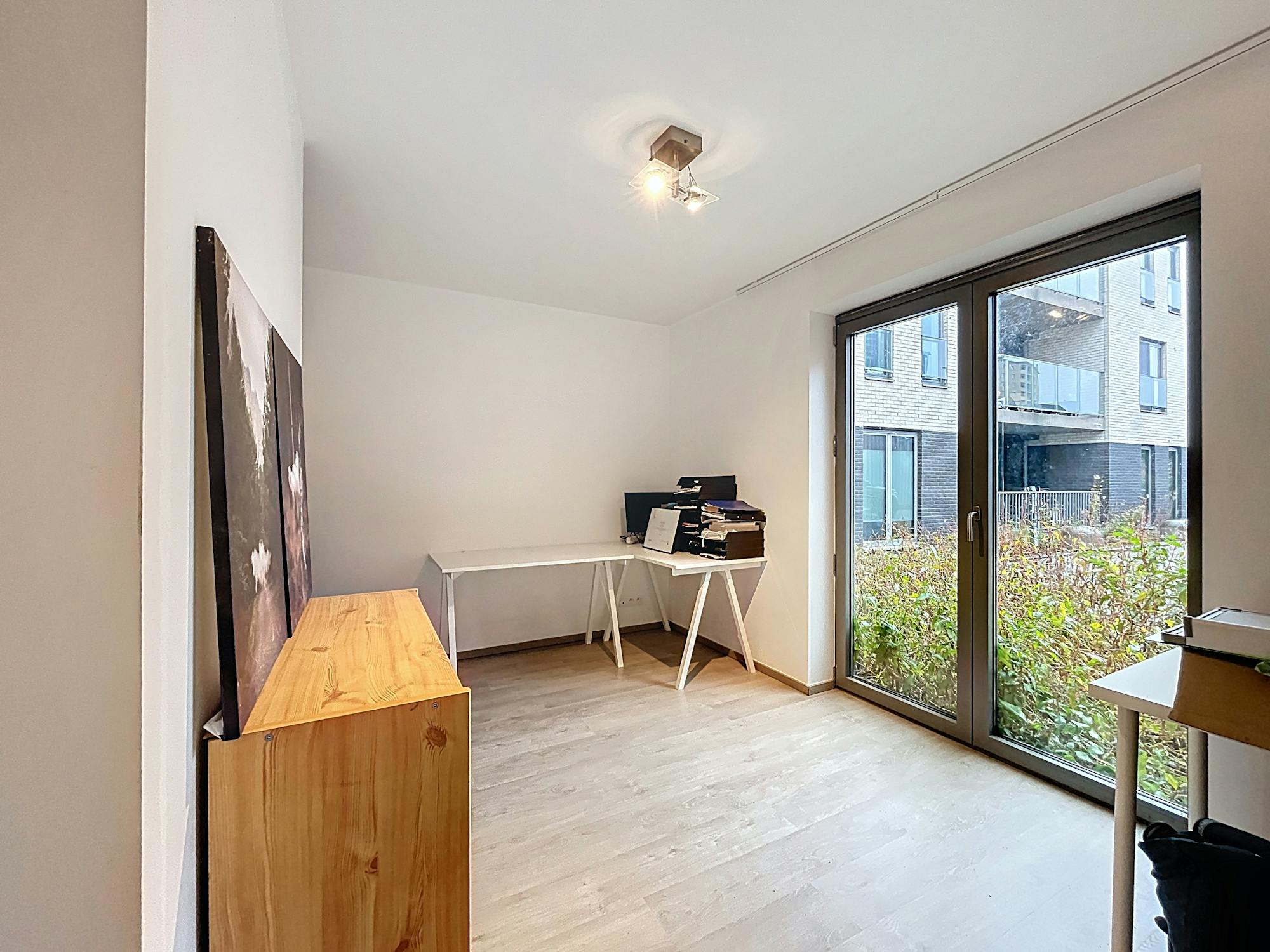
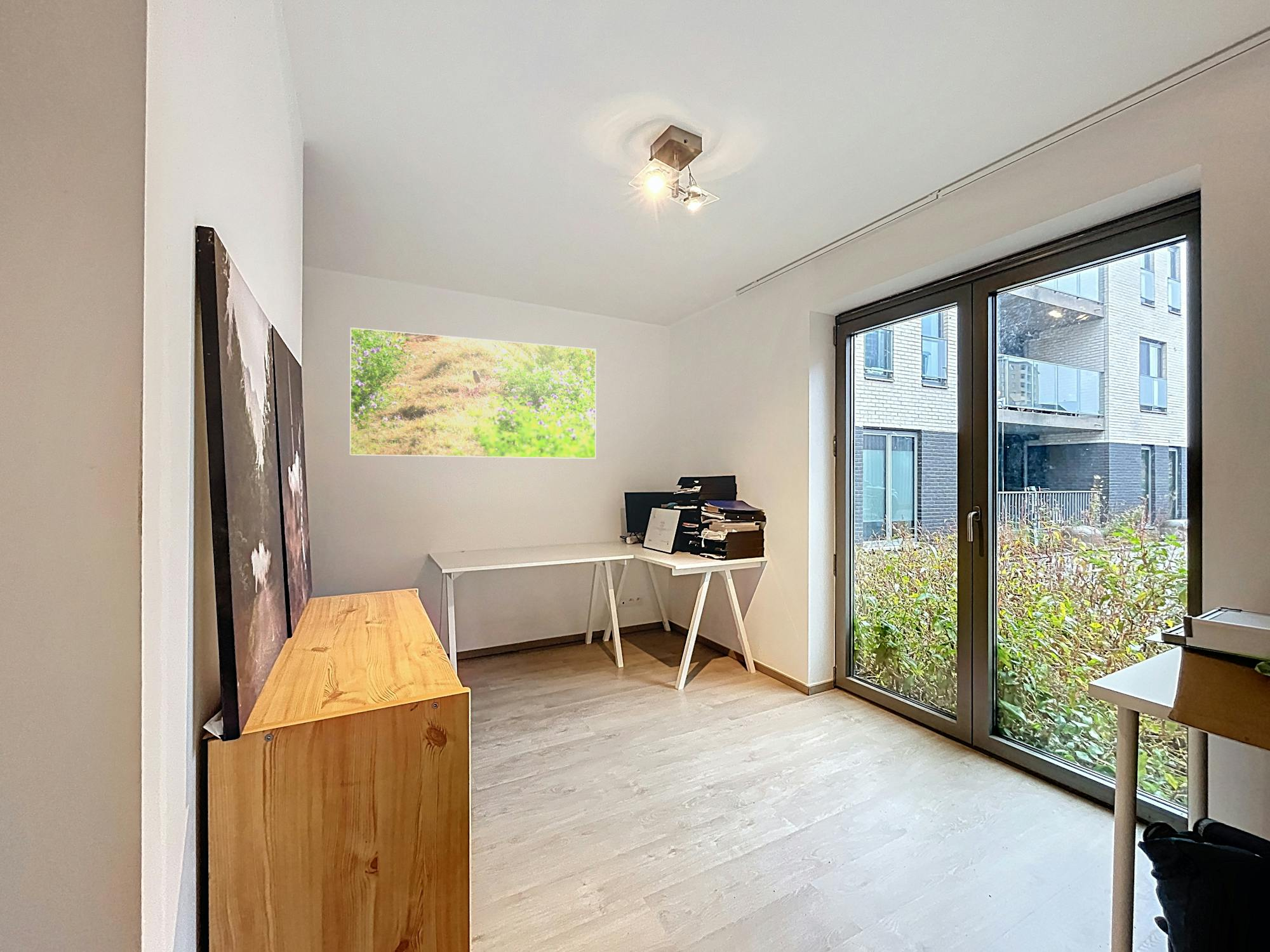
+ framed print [349,327,597,459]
